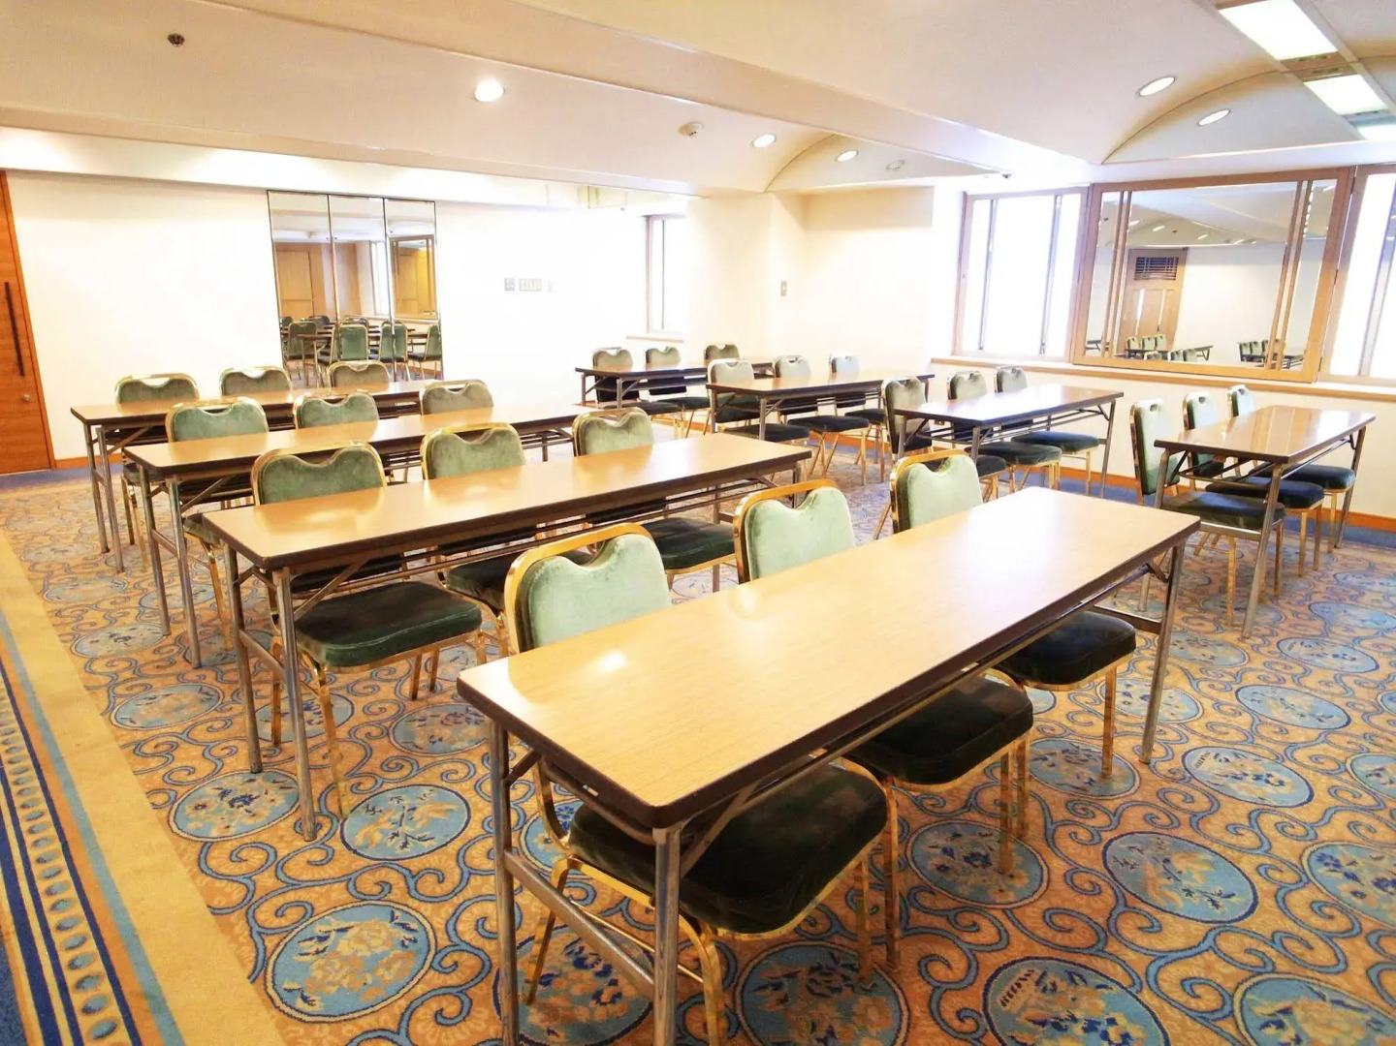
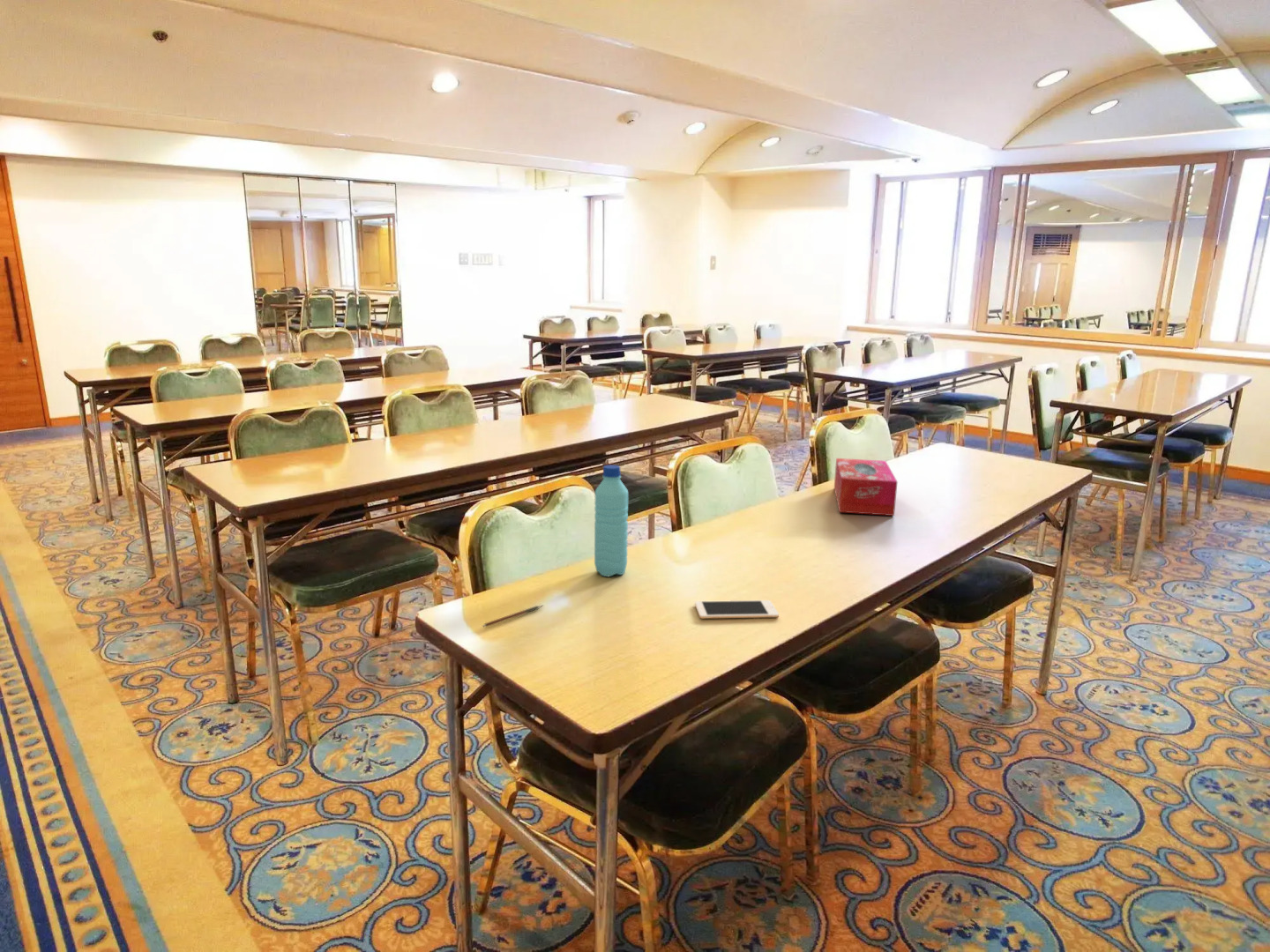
+ cell phone [694,599,780,620]
+ tissue box [833,457,899,517]
+ pen [482,605,544,628]
+ water bottle [594,464,629,577]
